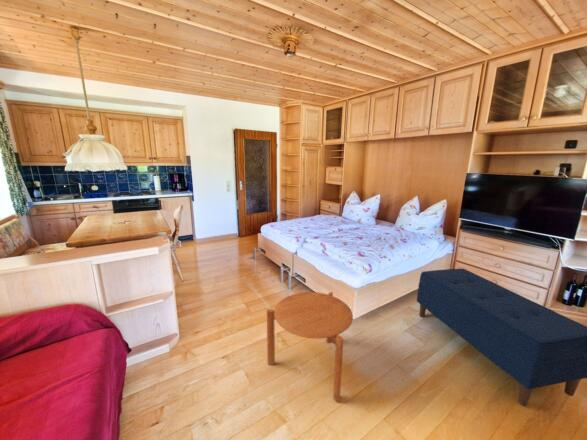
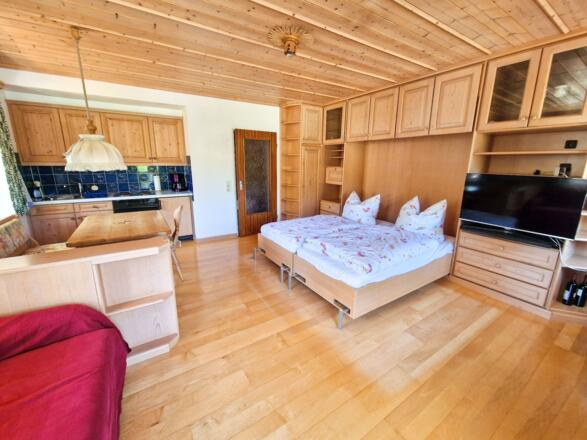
- side table [266,291,354,403]
- bench [416,268,587,407]
